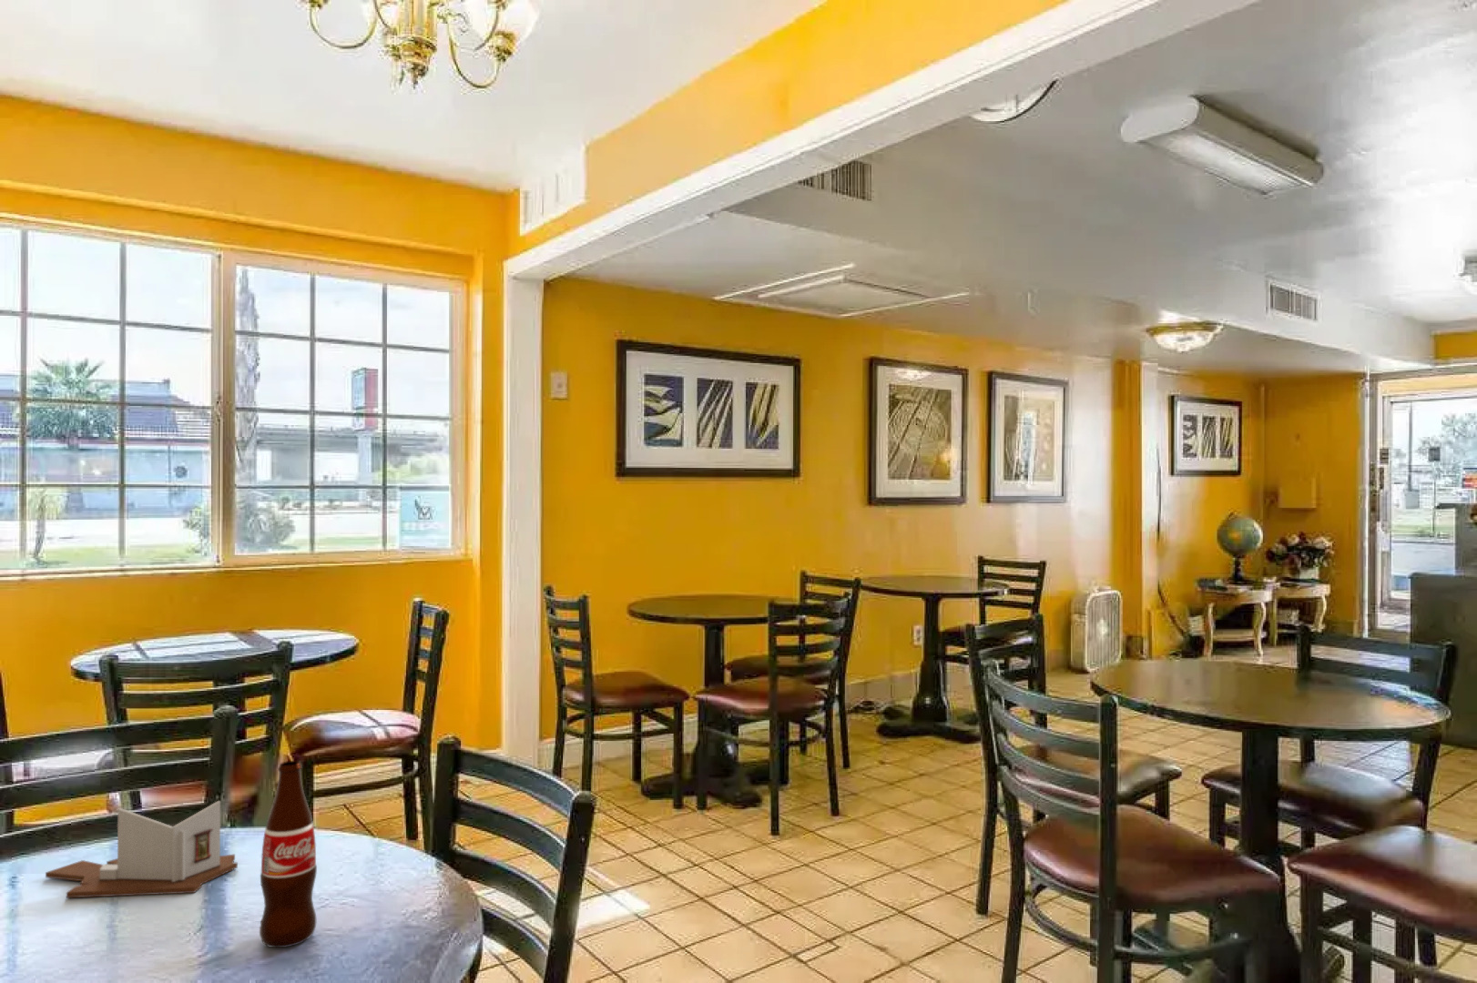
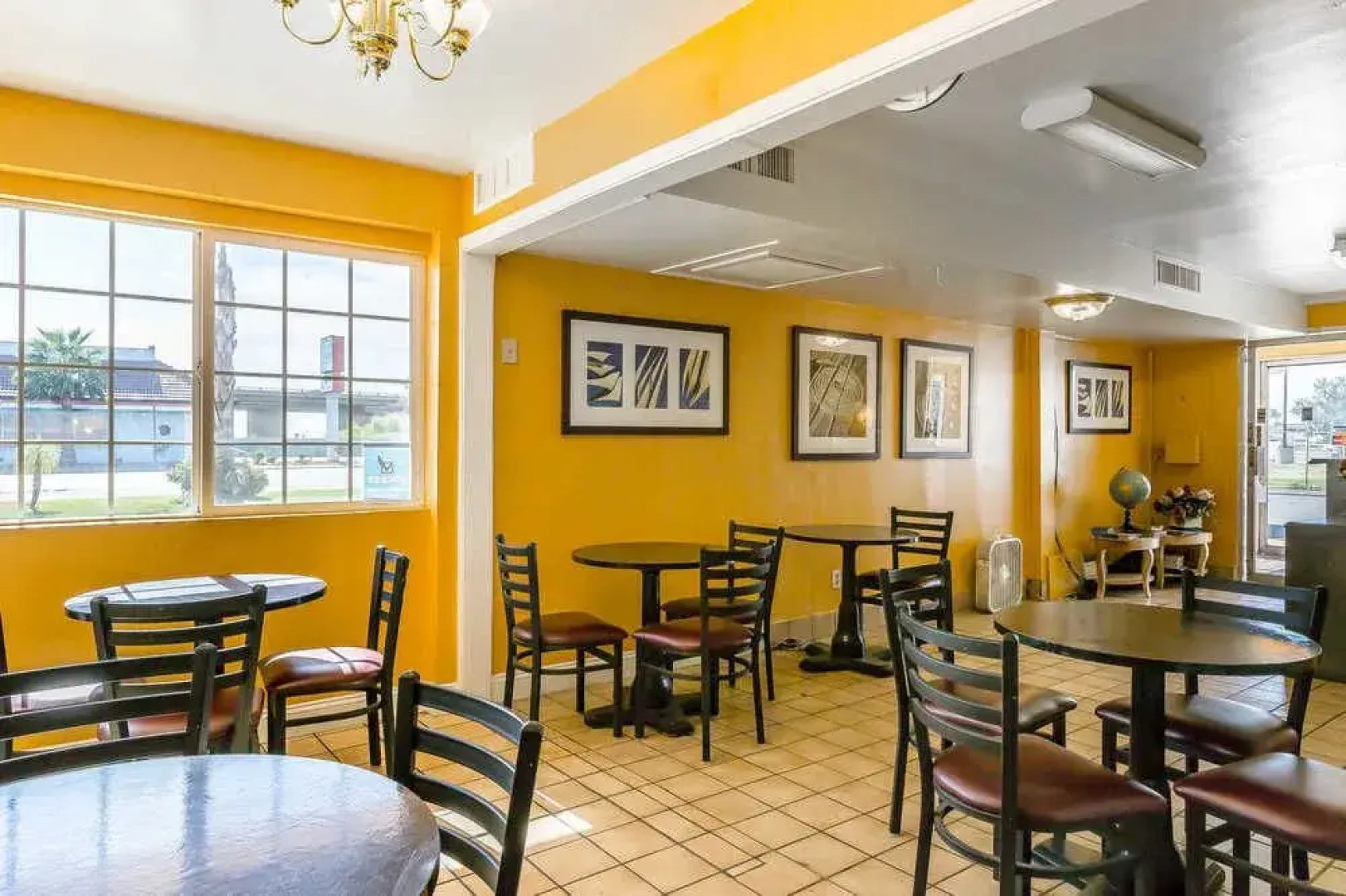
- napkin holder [45,800,238,899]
- bottle [259,760,318,948]
